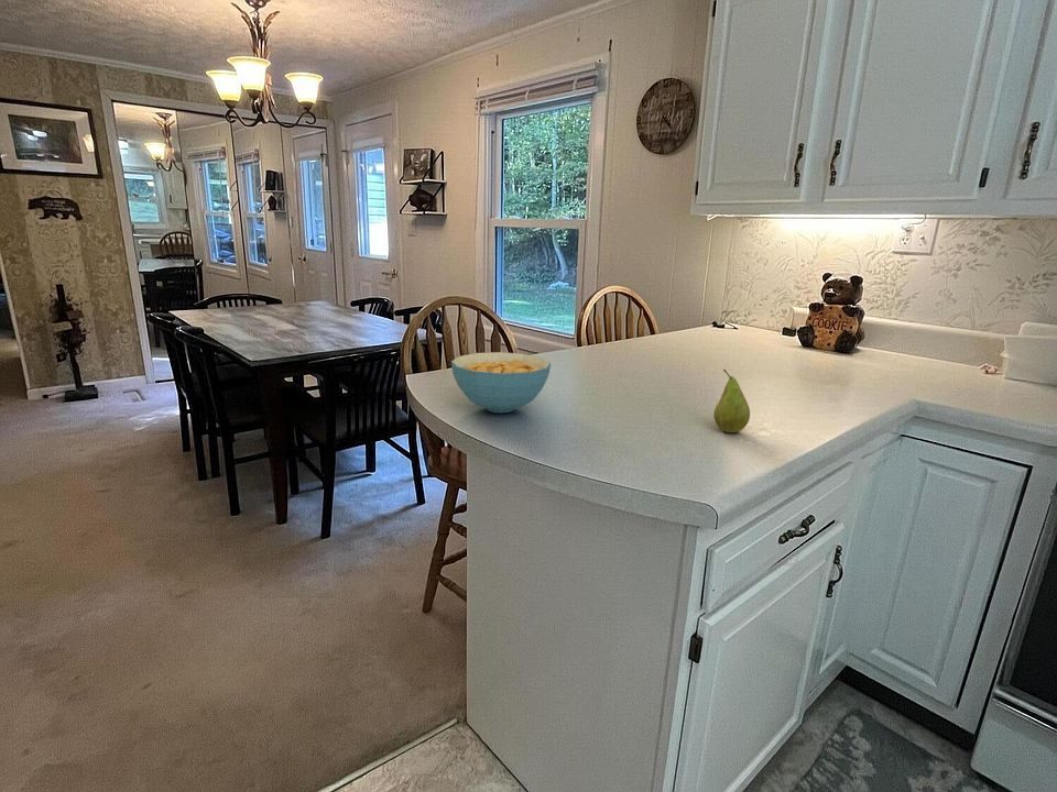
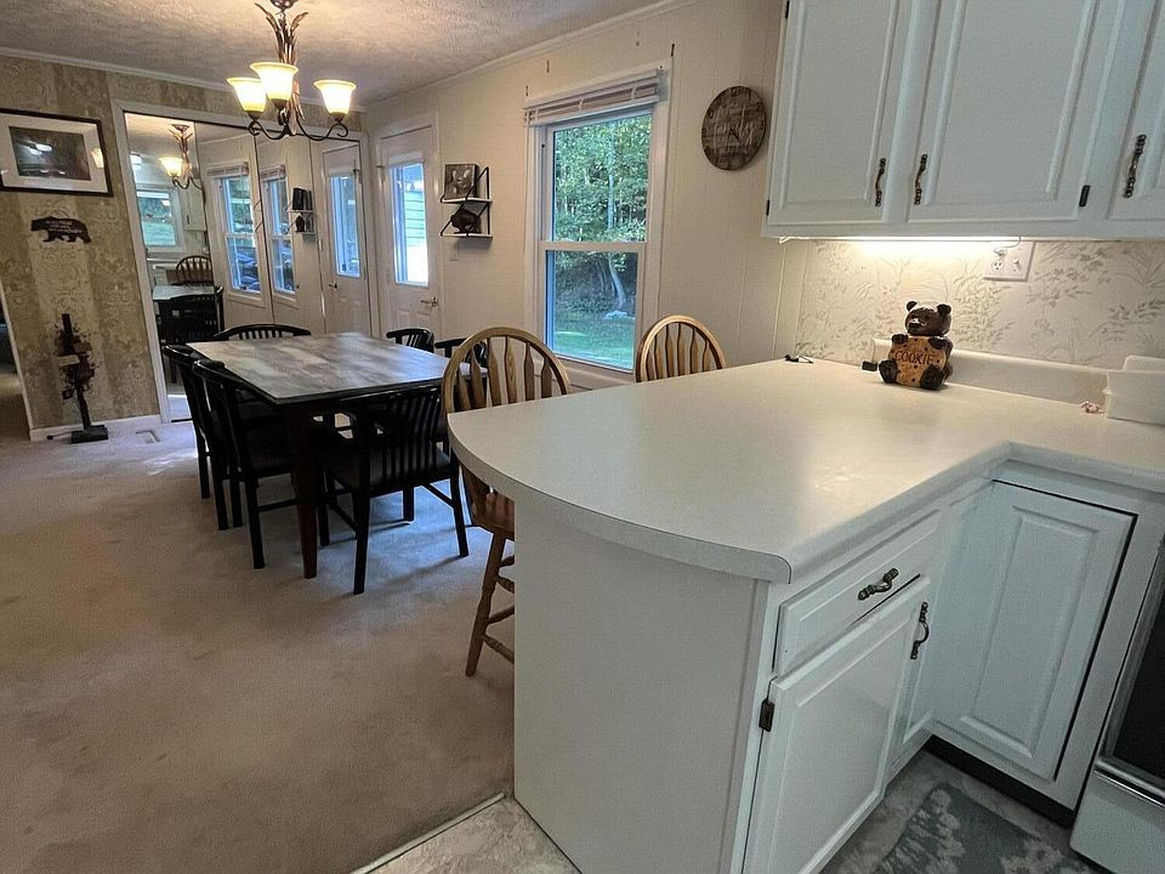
- cereal bowl [450,351,552,414]
- fruit [712,369,751,433]
